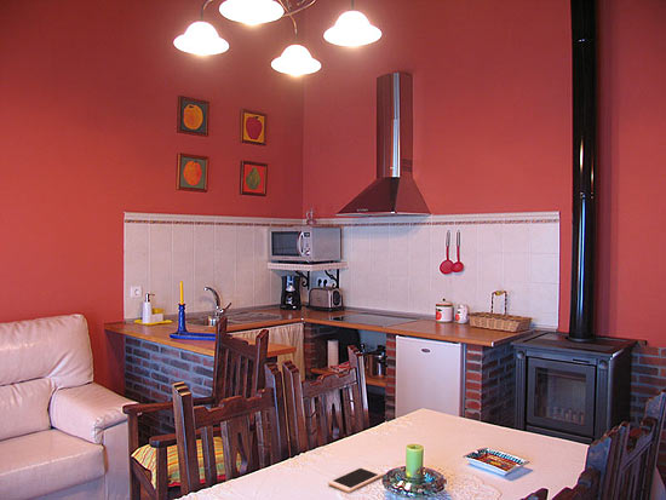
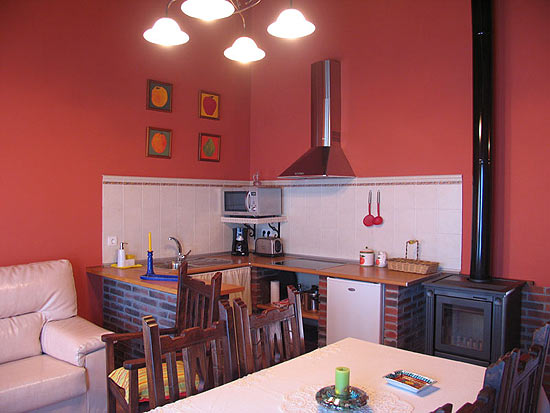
- cell phone [327,465,385,493]
